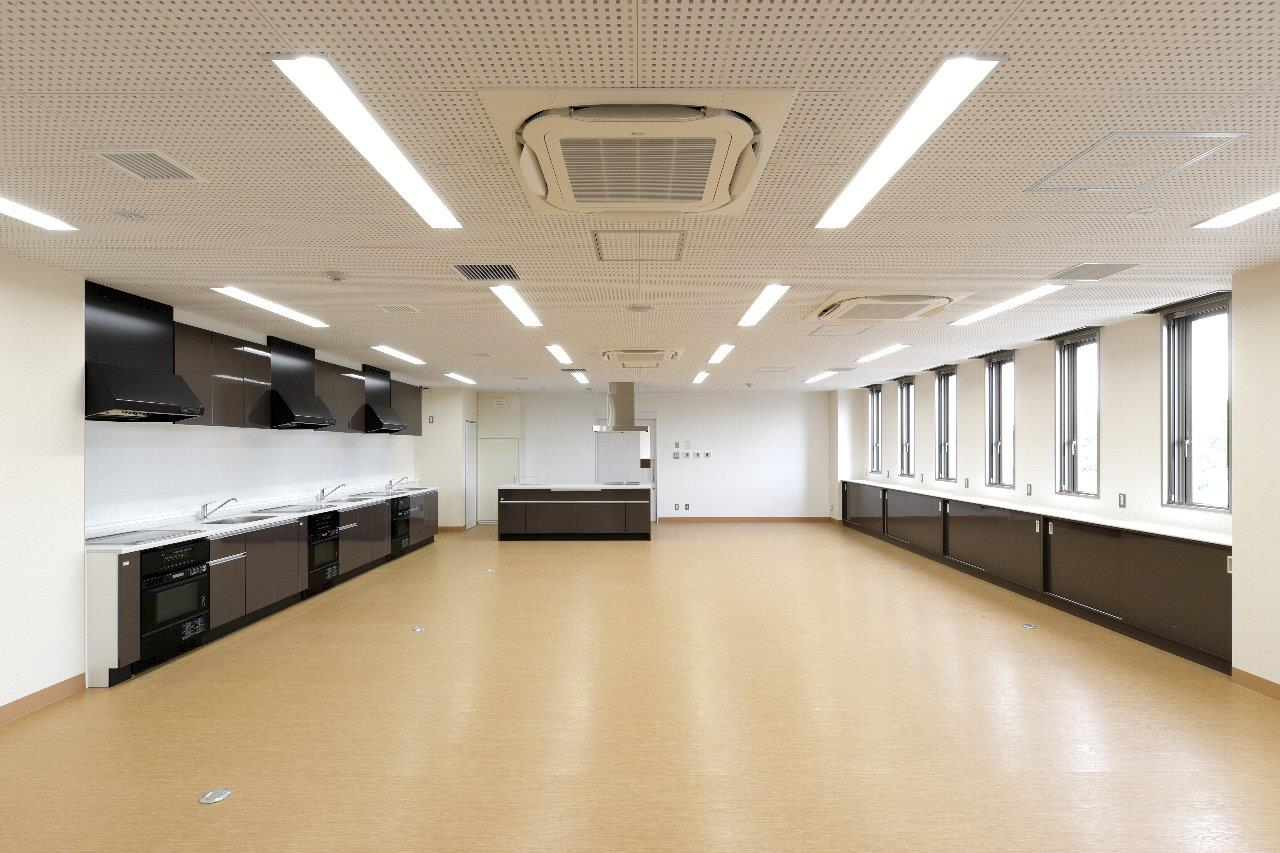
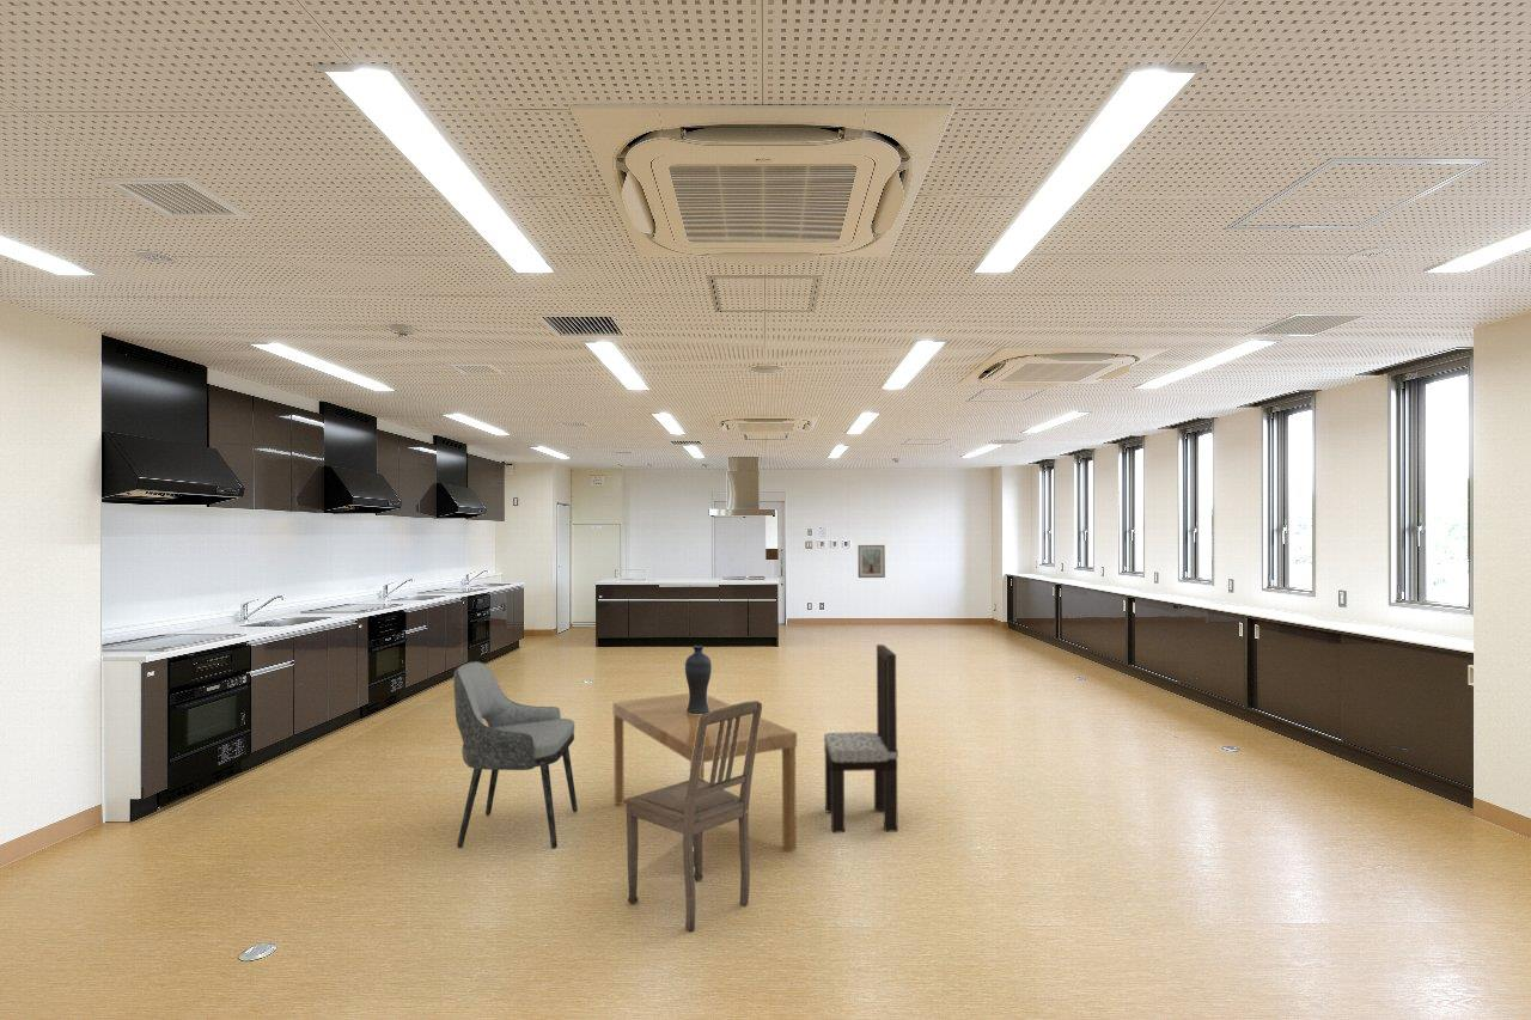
+ dining chair [452,660,579,849]
+ picture frame [856,544,886,579]
+ vase [684,645,713,714]
+ dining chair [823,643,899,833]
+ dining table [612,692,798,873]
+ dining chair [623,700,763,933]
